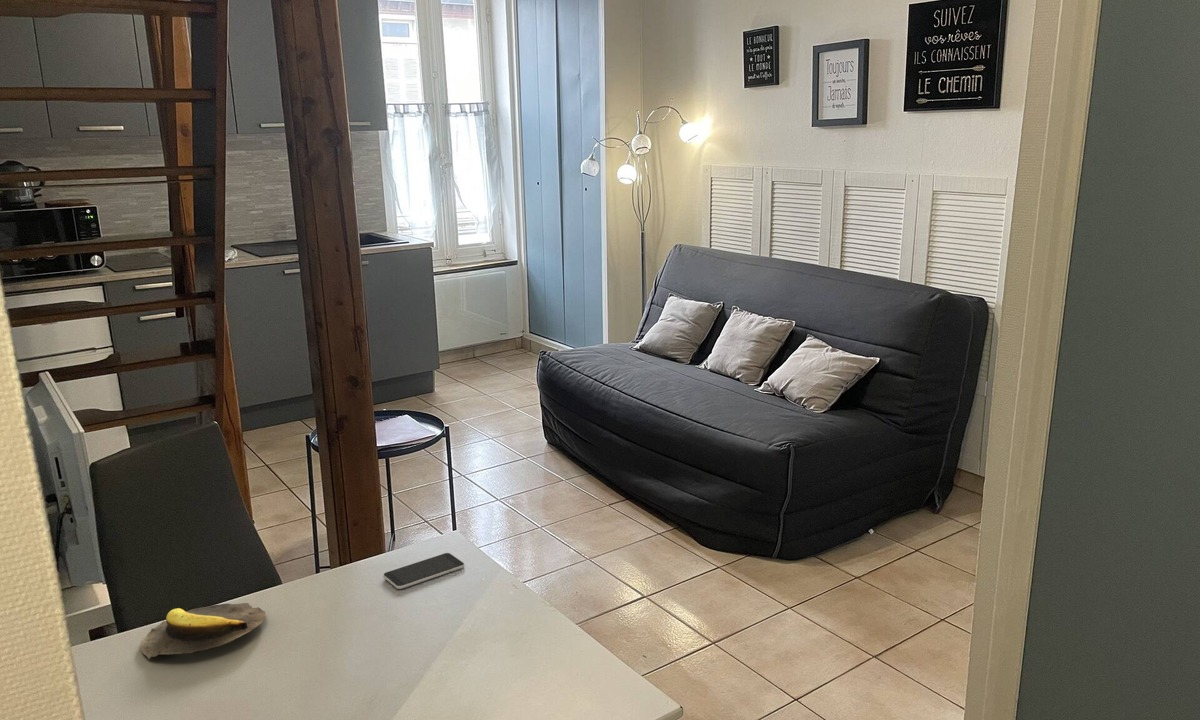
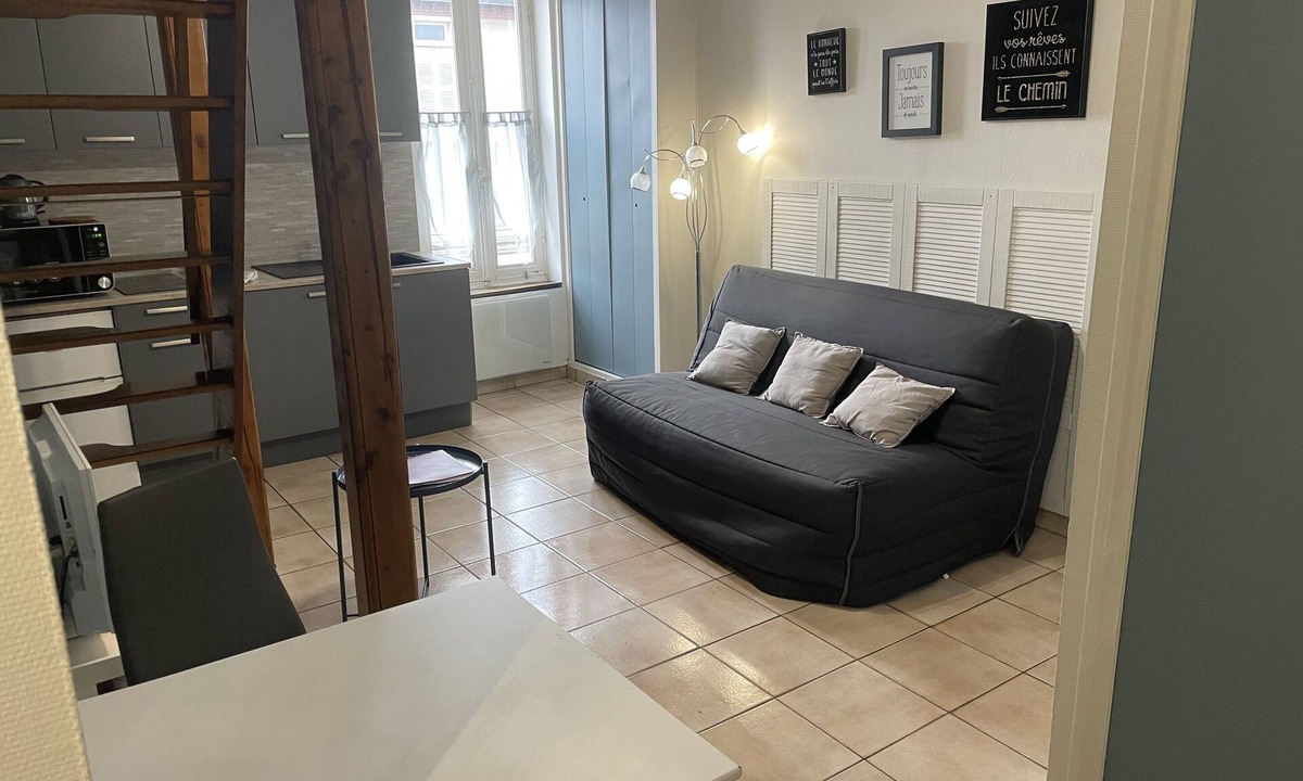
- smartphone [382,552,465,590]
- banana [140,602,267,660]
